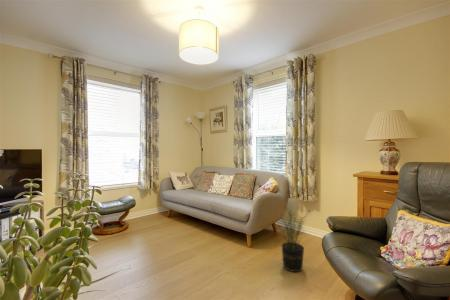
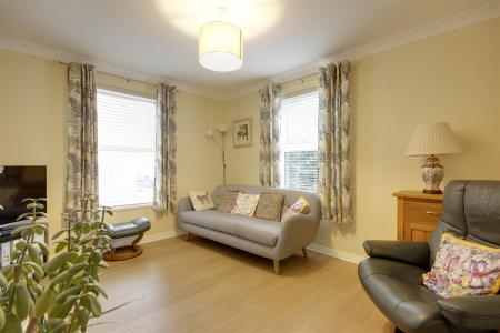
- potted plant [276,205,310,273]
